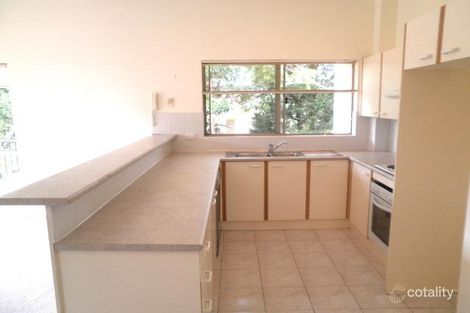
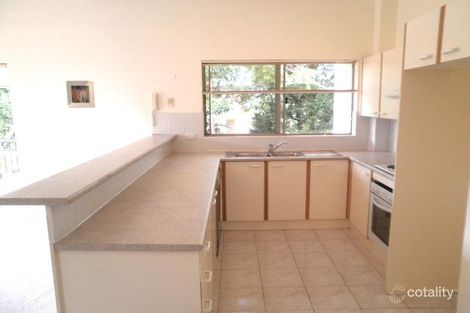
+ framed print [65,80,96,109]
